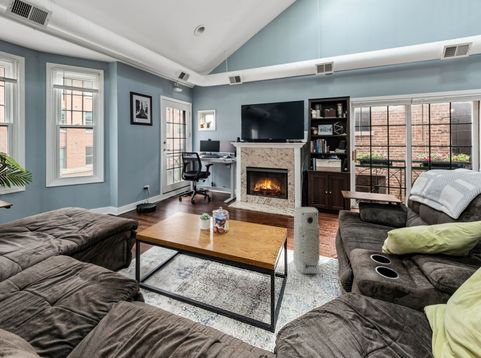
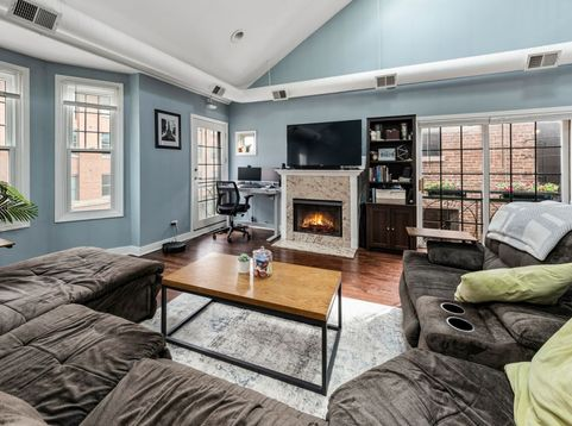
- air purifier [292,206,321,274]
